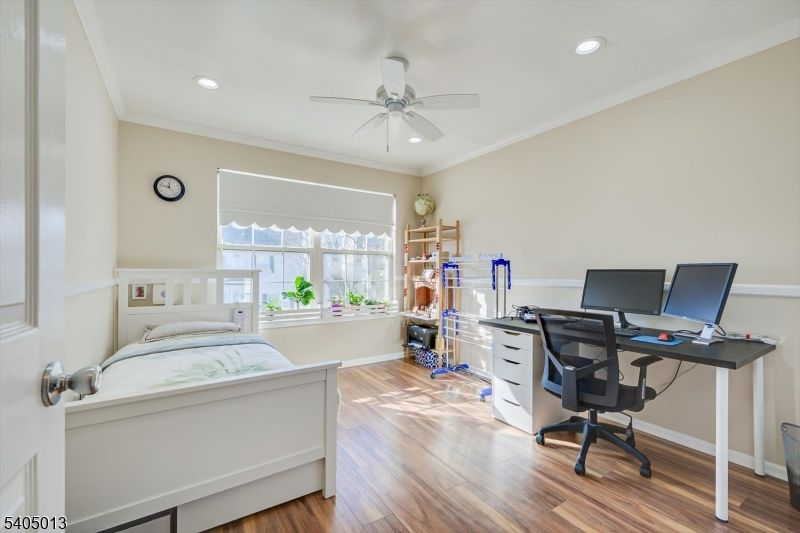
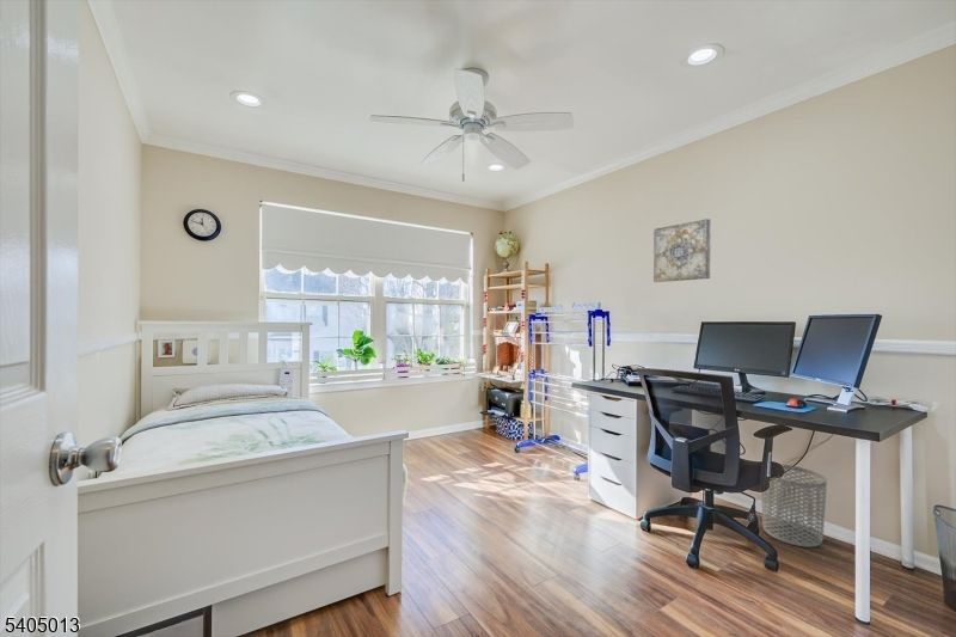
+ wall art [652,218,711,283]
+ waste bin [760,464,828,549]
